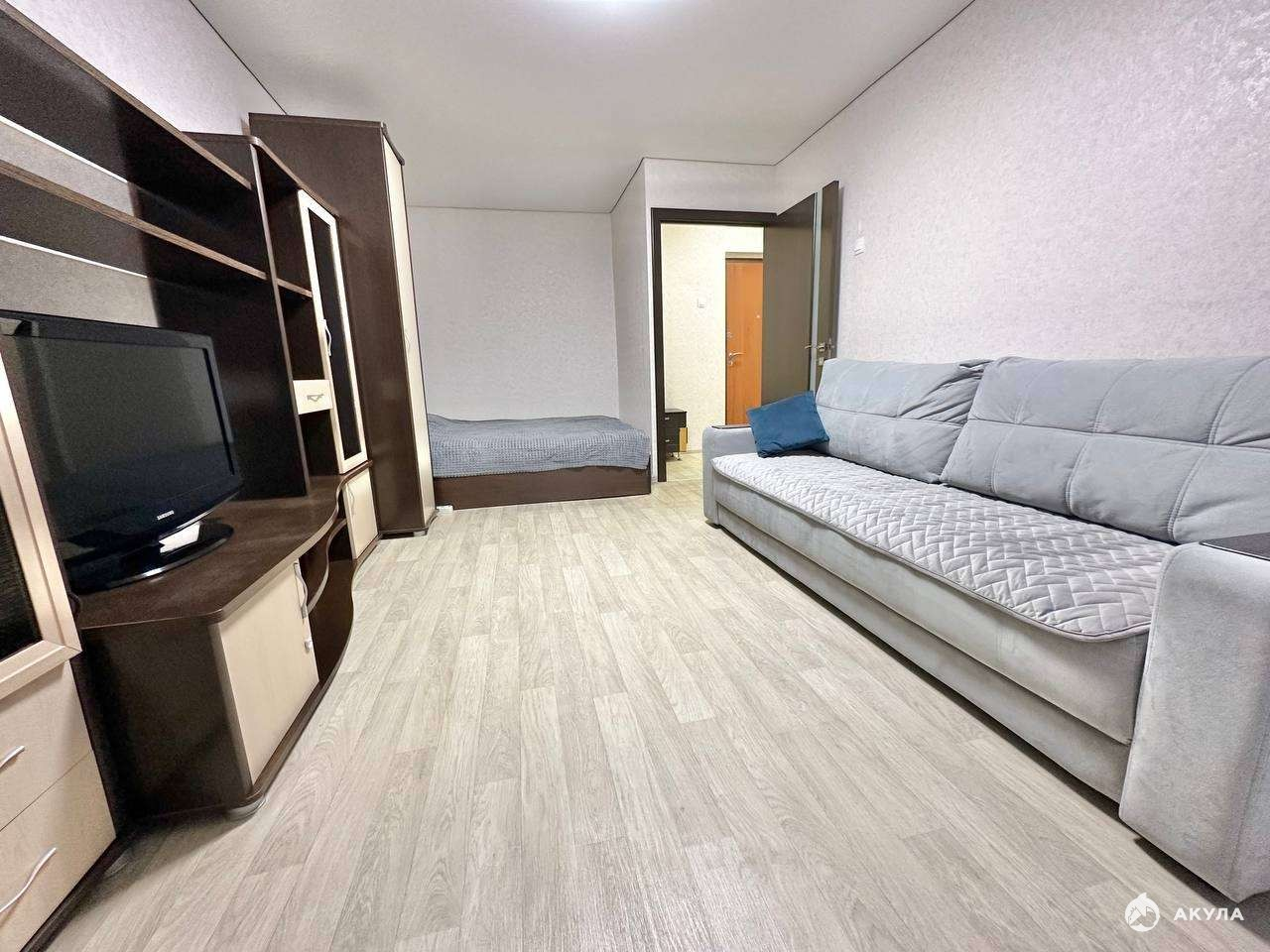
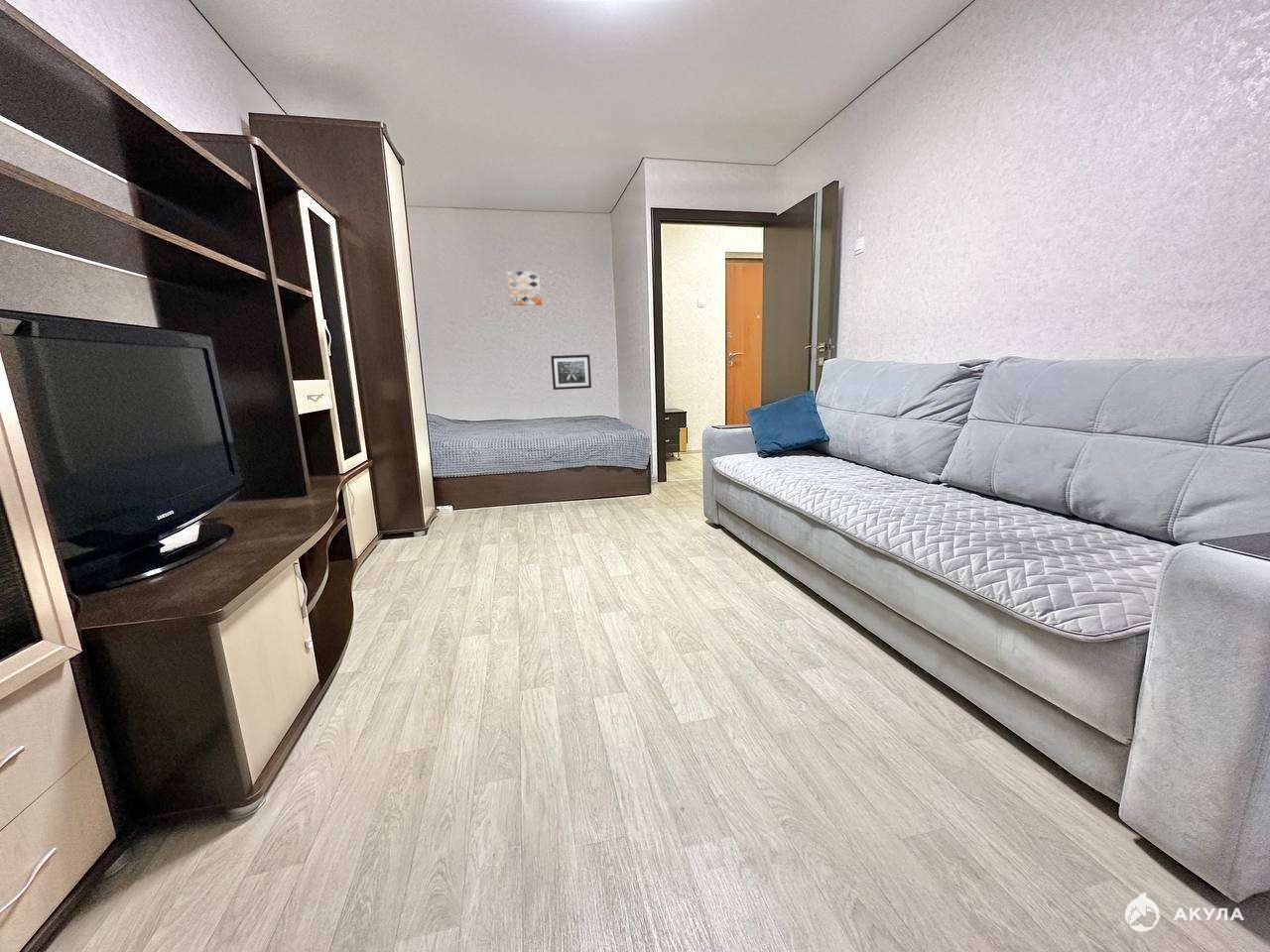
+ wall art [506,270,543,306]
+ wall art [550,354,592,391]
